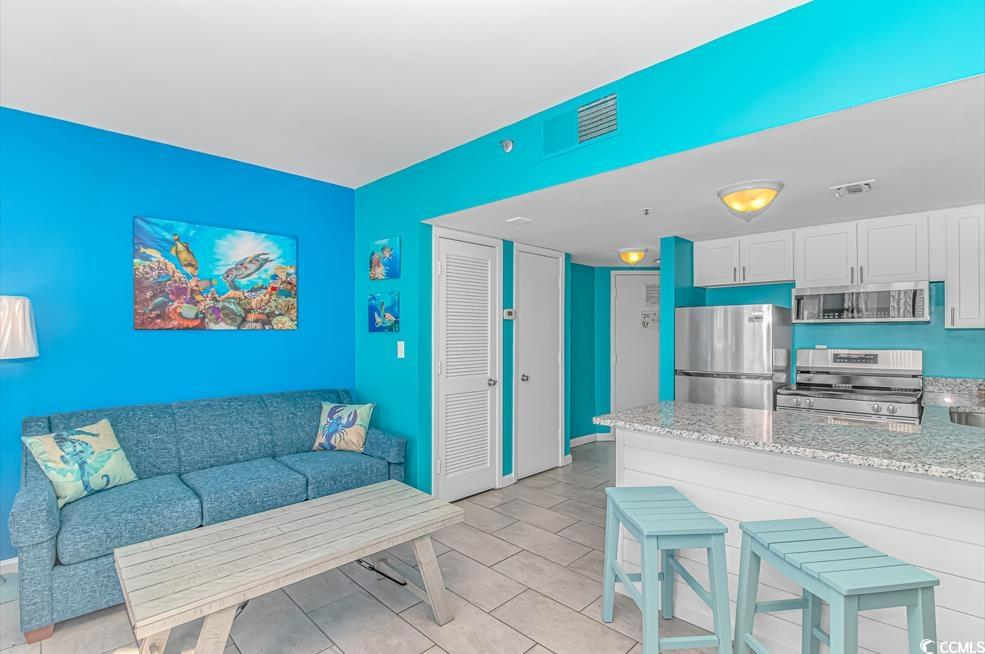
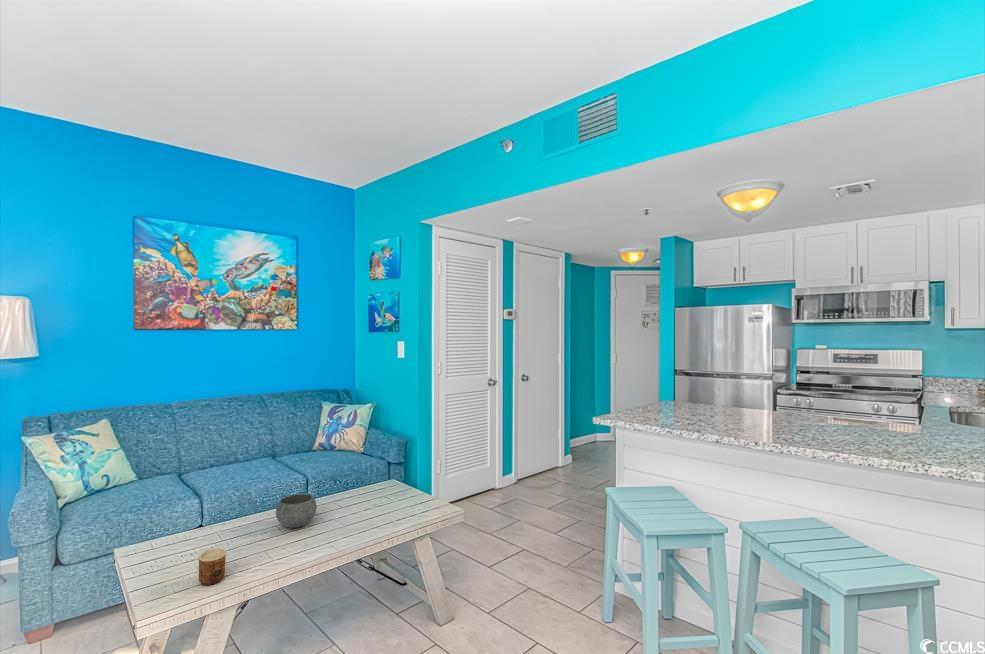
+ cup [197,547,228,586]
+ bowl [275,493,318,529]
